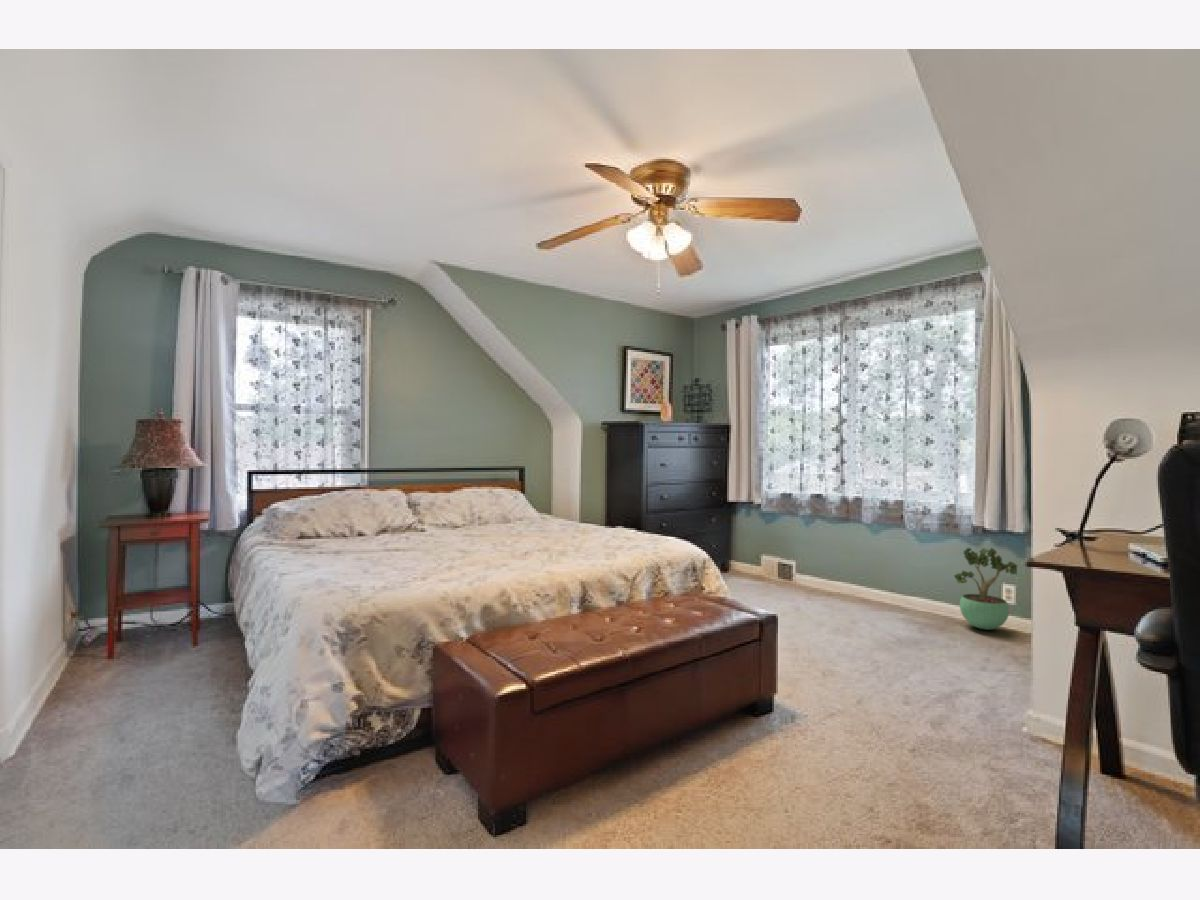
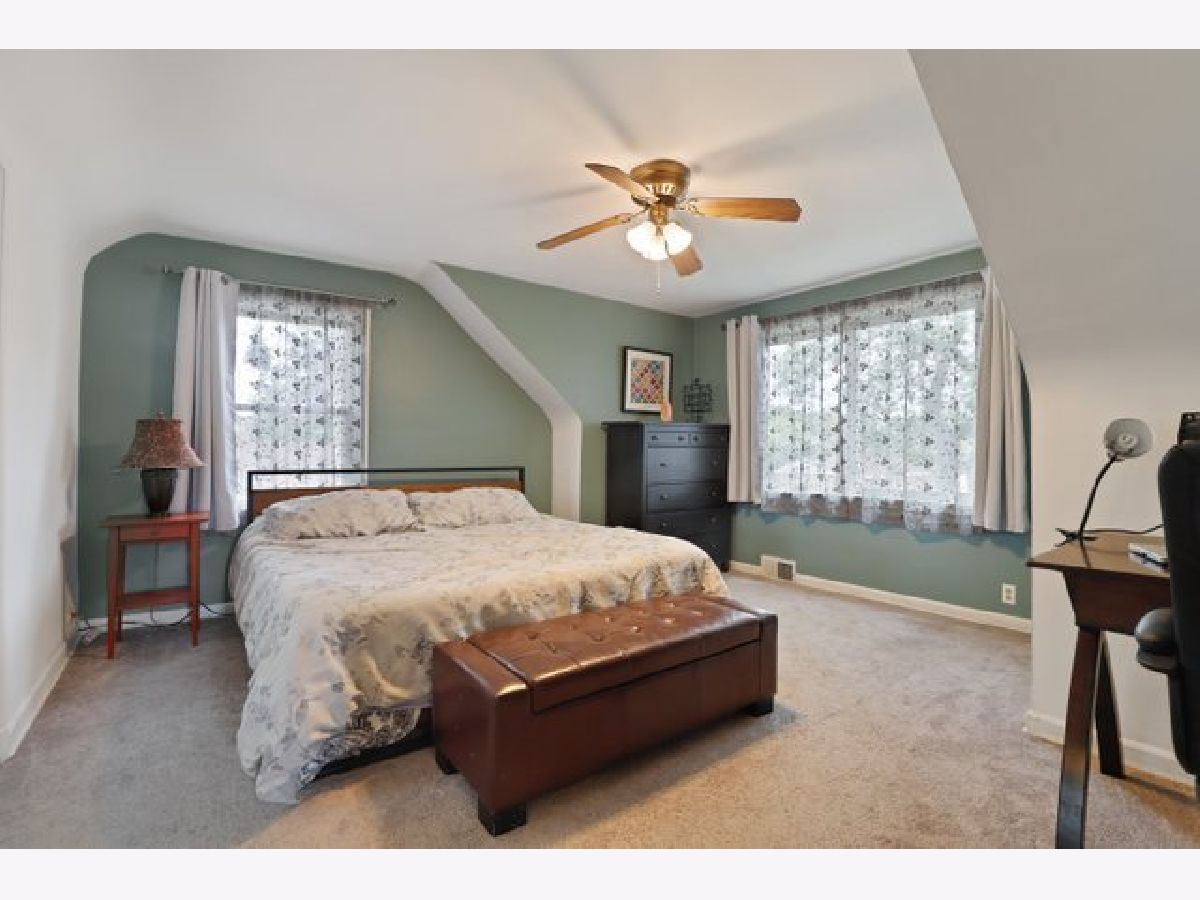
- potted plant [953,547,1018,631]
